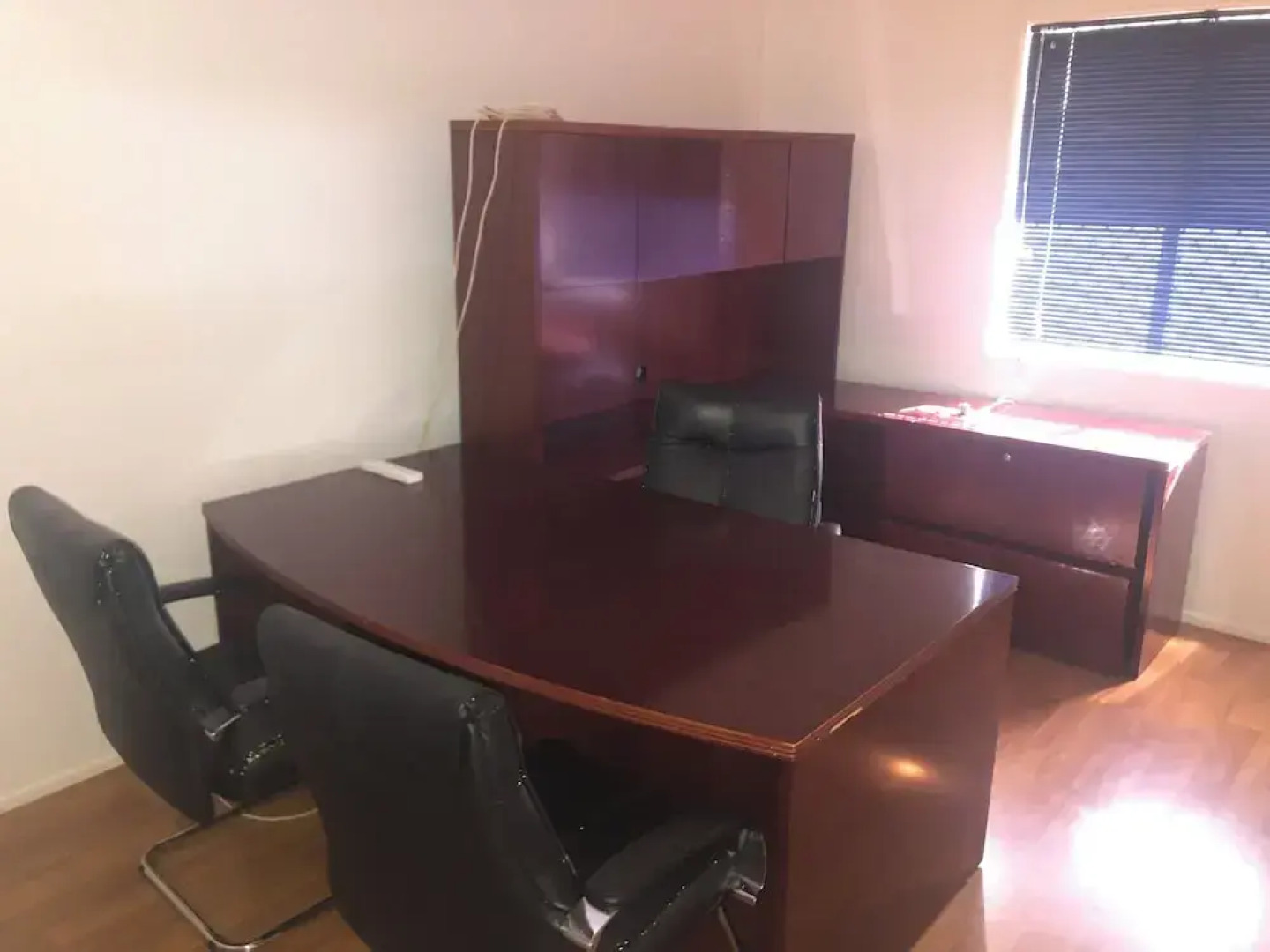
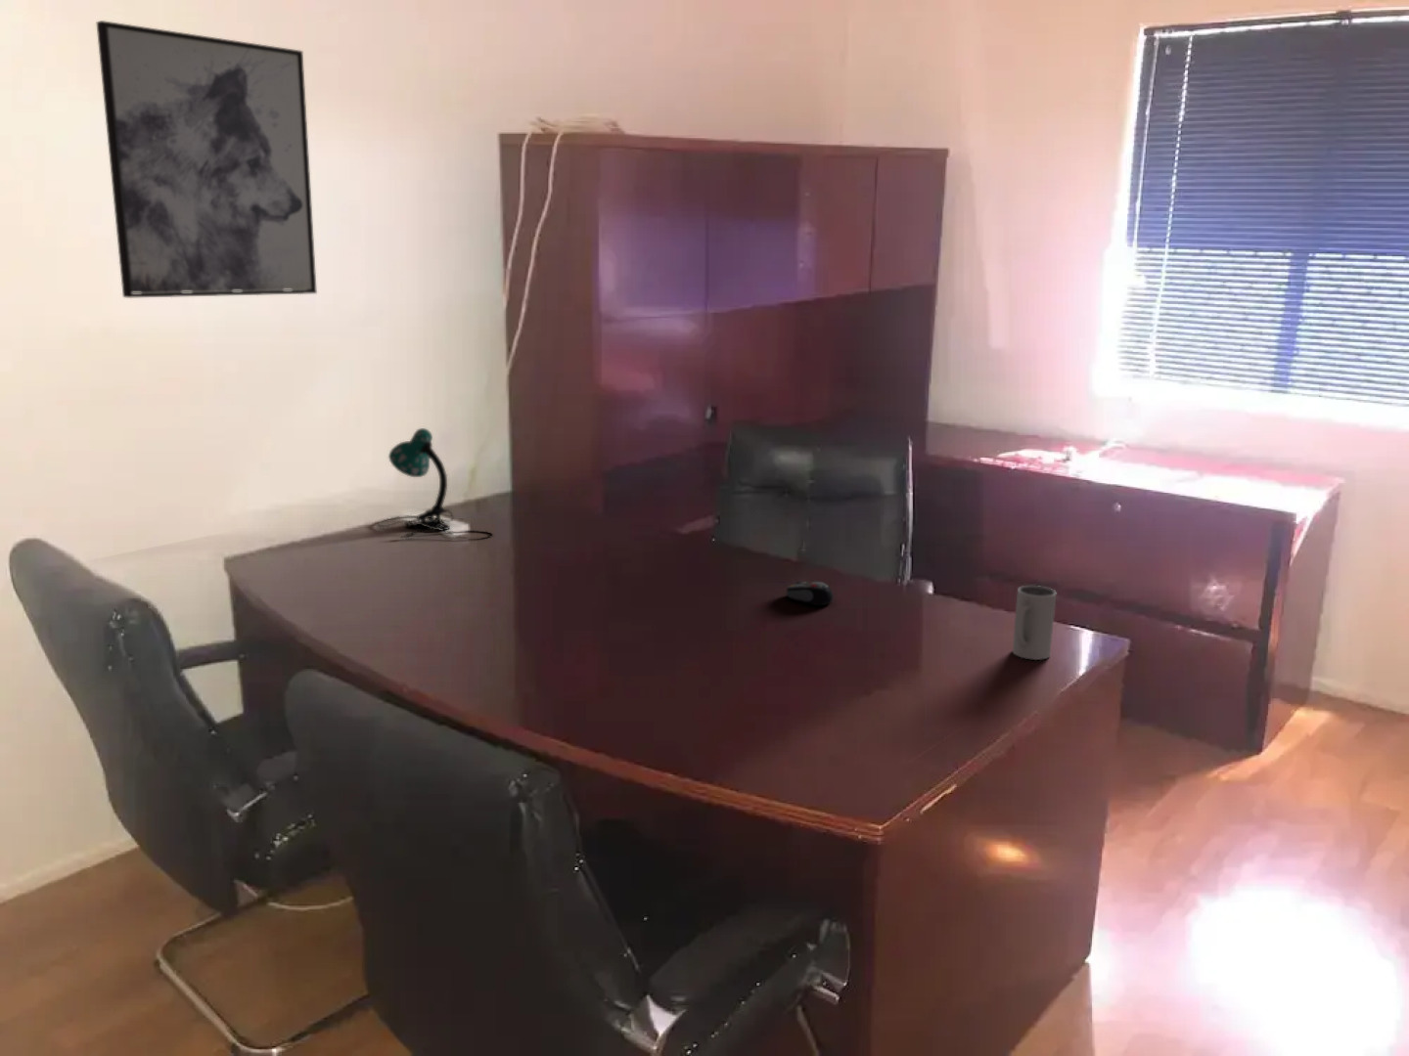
+ mug [1012,585,1057,661]
+ desk lamp [377,427,494,540]
+ computer mouse [785,580,834,607]
+ wall art [95,20,318,299]
